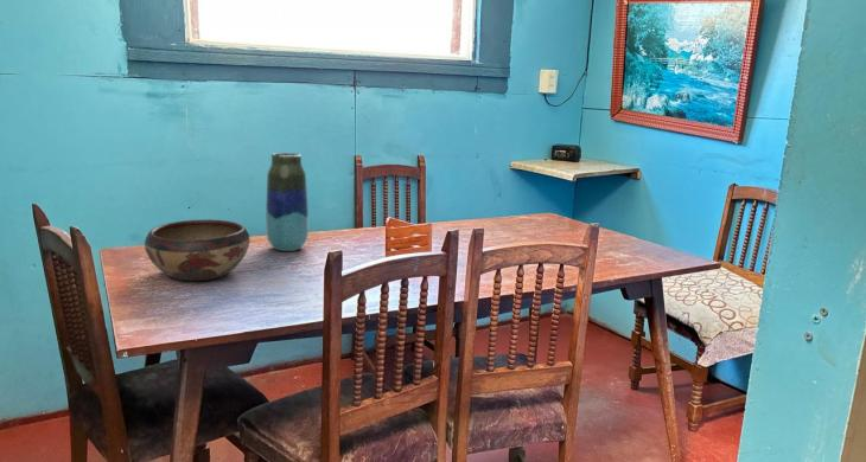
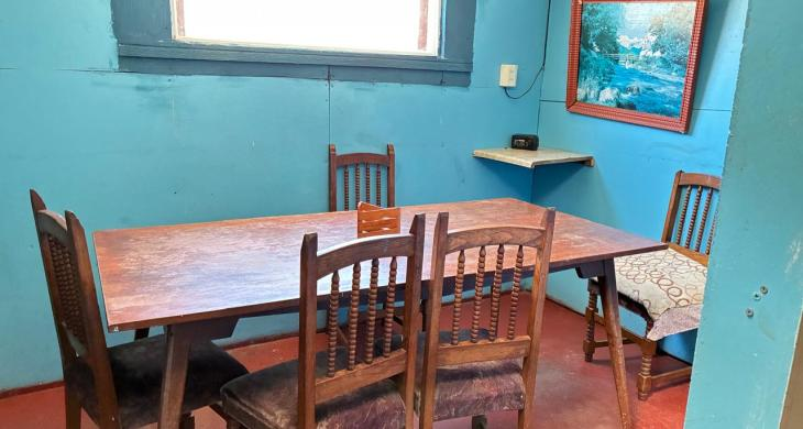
- decorative bowl [144,218,251,282]
- vase [265,152,310,252]
